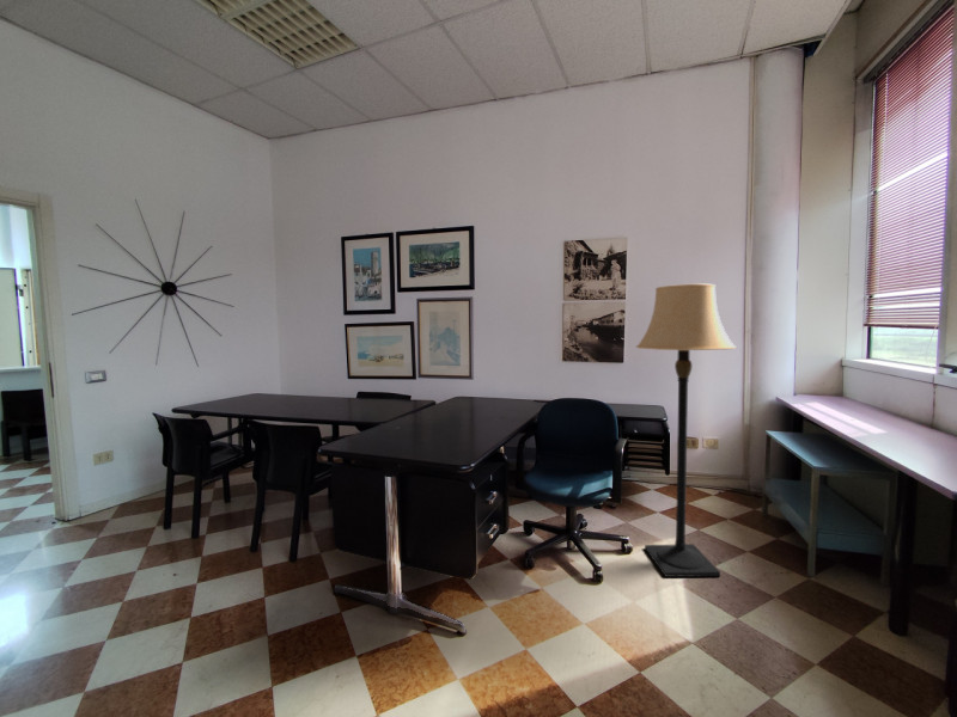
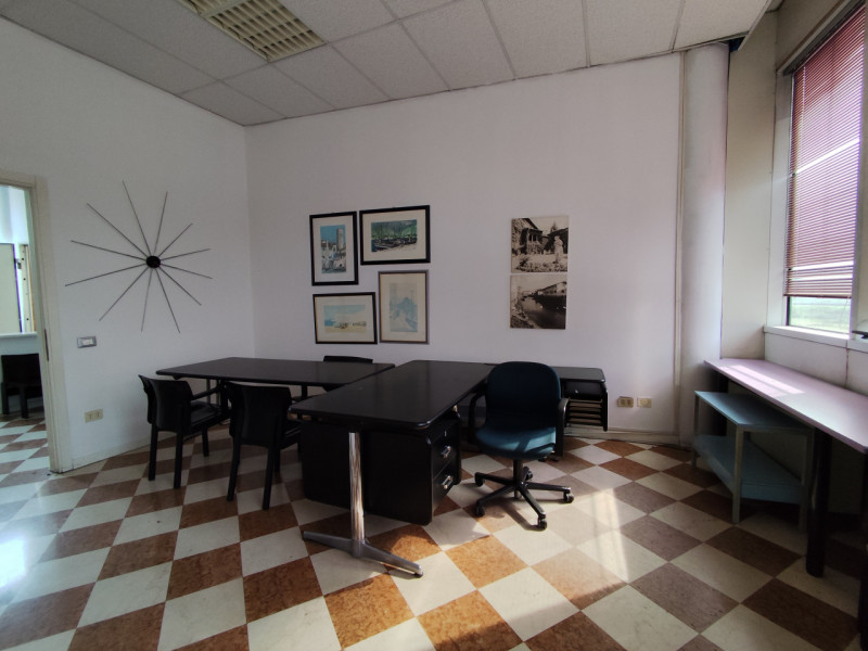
- lamp [635,283,738,578]
